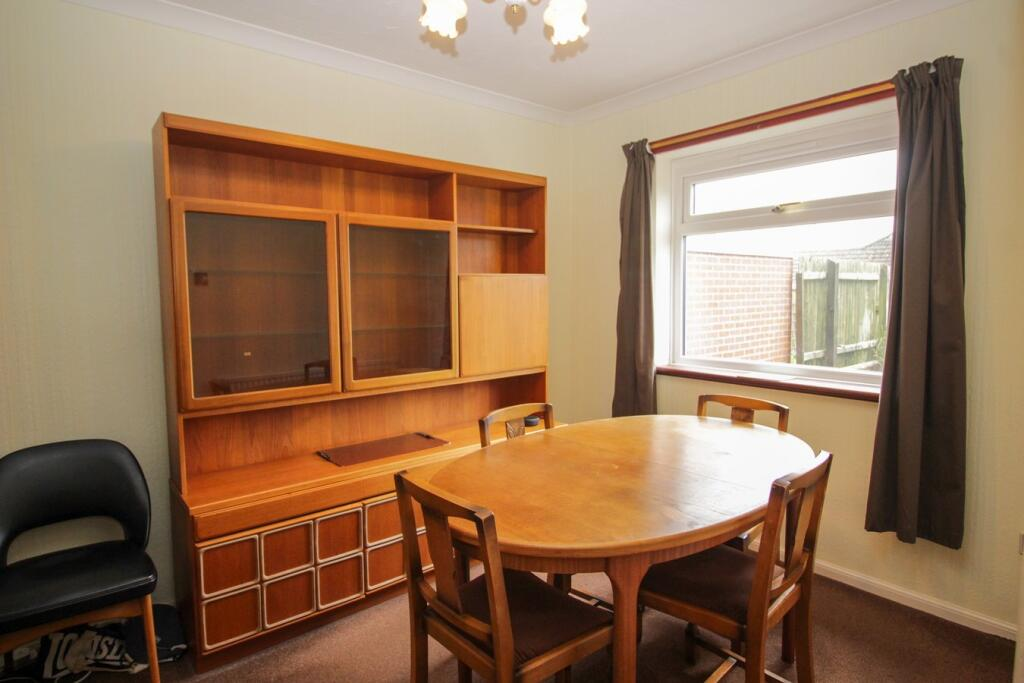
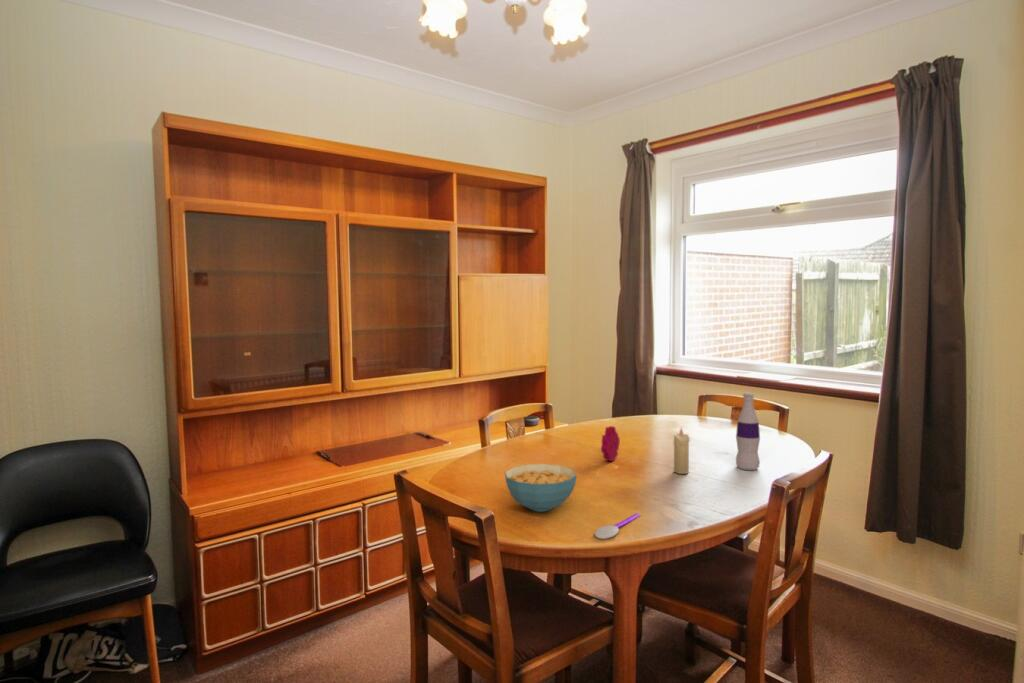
+ spoon [594,512,641,540]
+ bottle [735,392,761,471]
+ flower [600,425,621,462]
+ candle [673,426,691,475]
+ cereal bowl [504,463,578,513]
